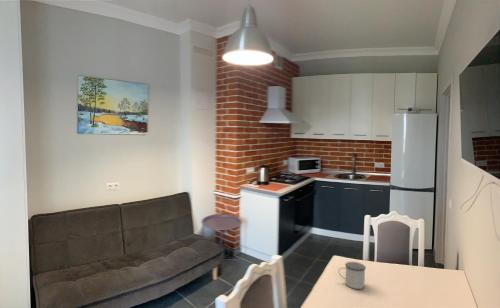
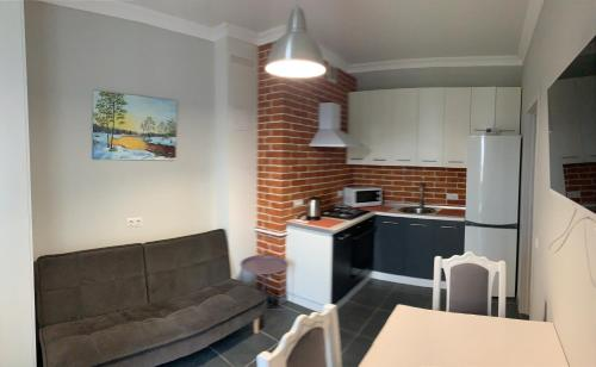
- mug [337,261,367,290]
